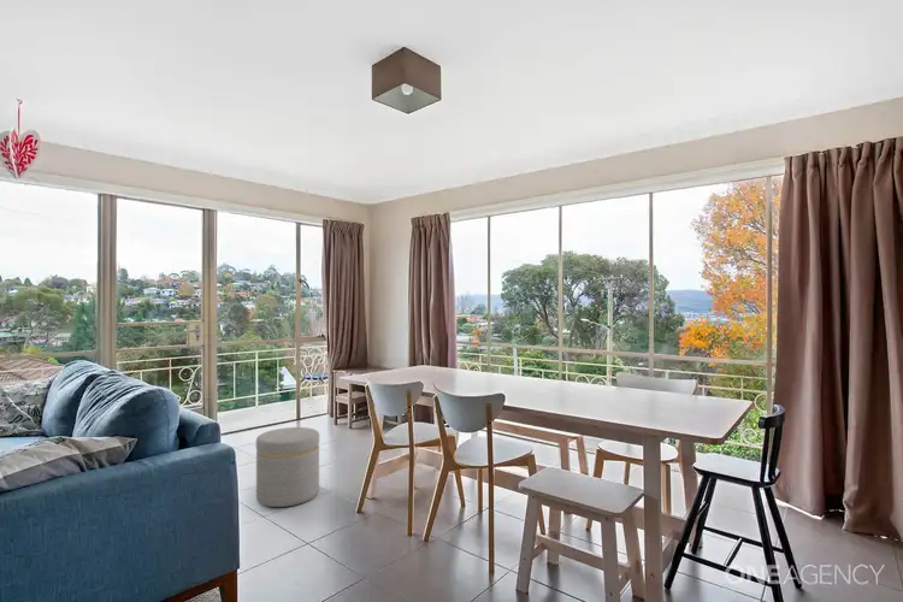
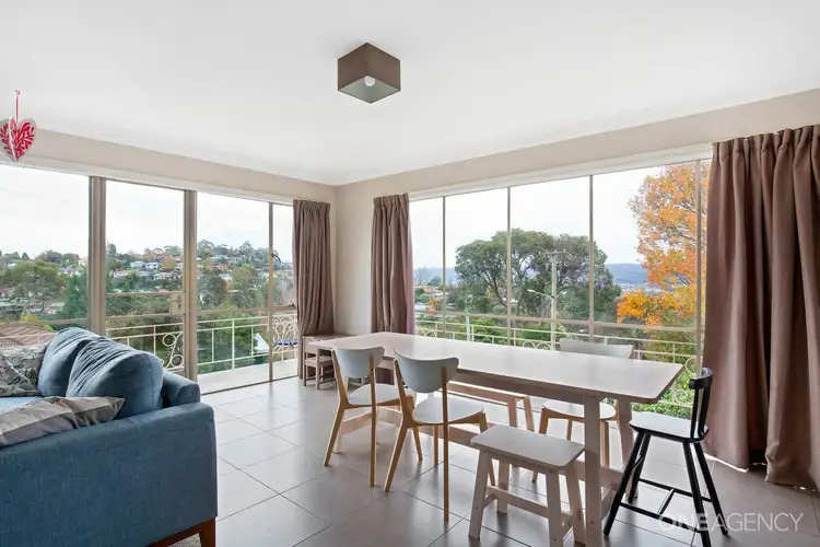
- ottoman [255,426,320,508]
